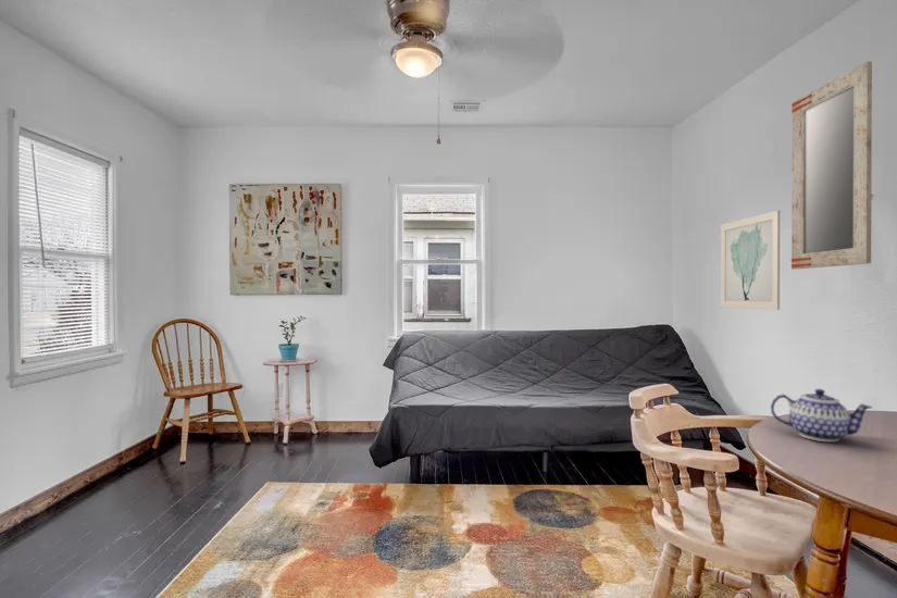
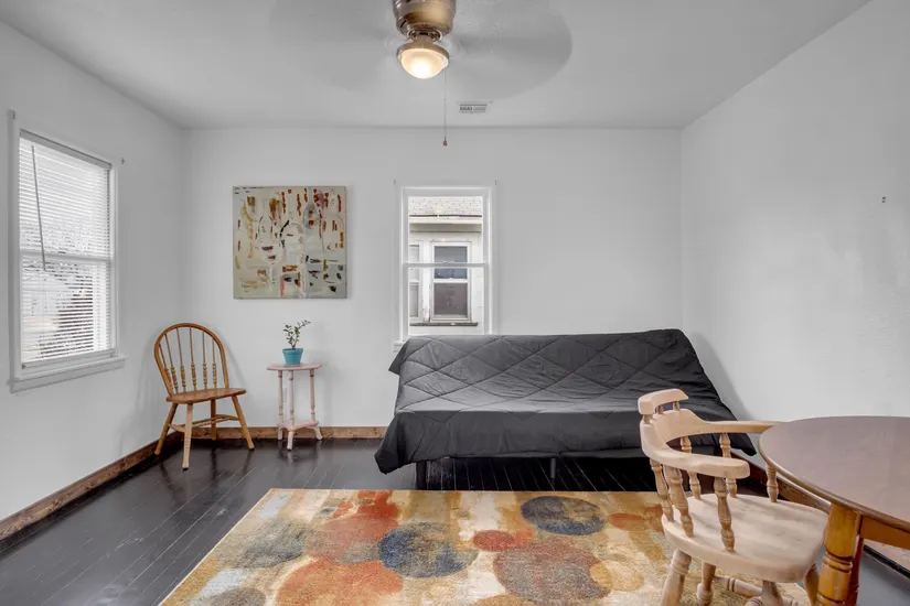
- home mirror [790,61,873,270]
- teapot [770,388,873,443]
- wall art [720,210,781,311]
